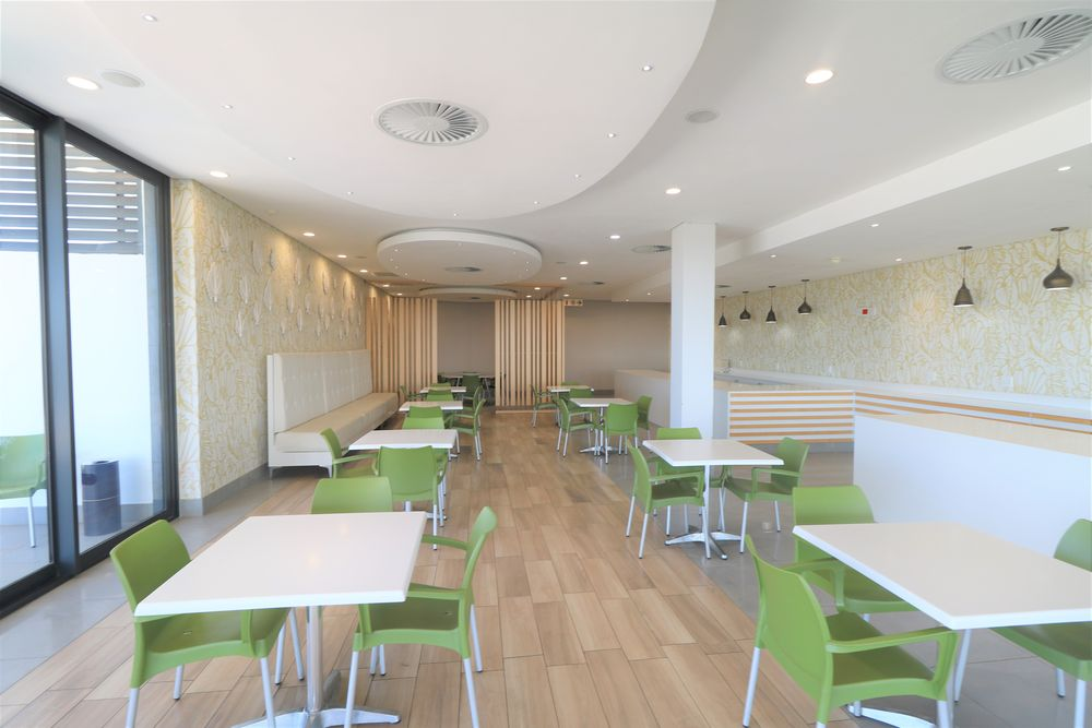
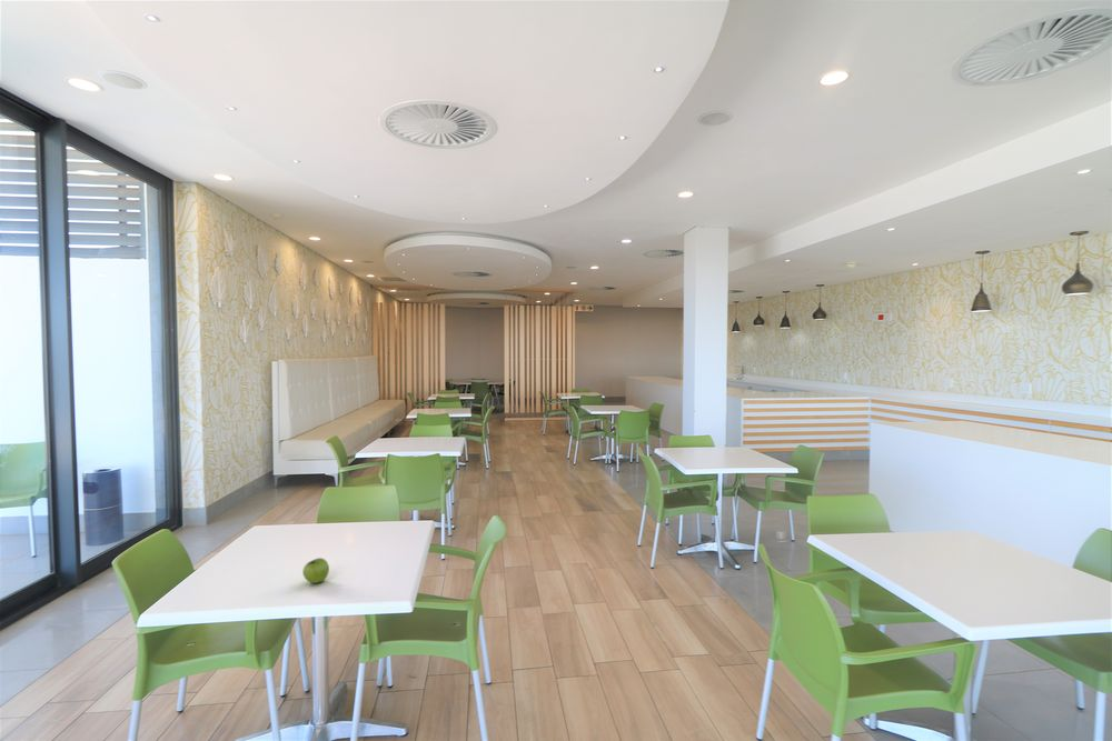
+ fruit [301,557,330,584]
